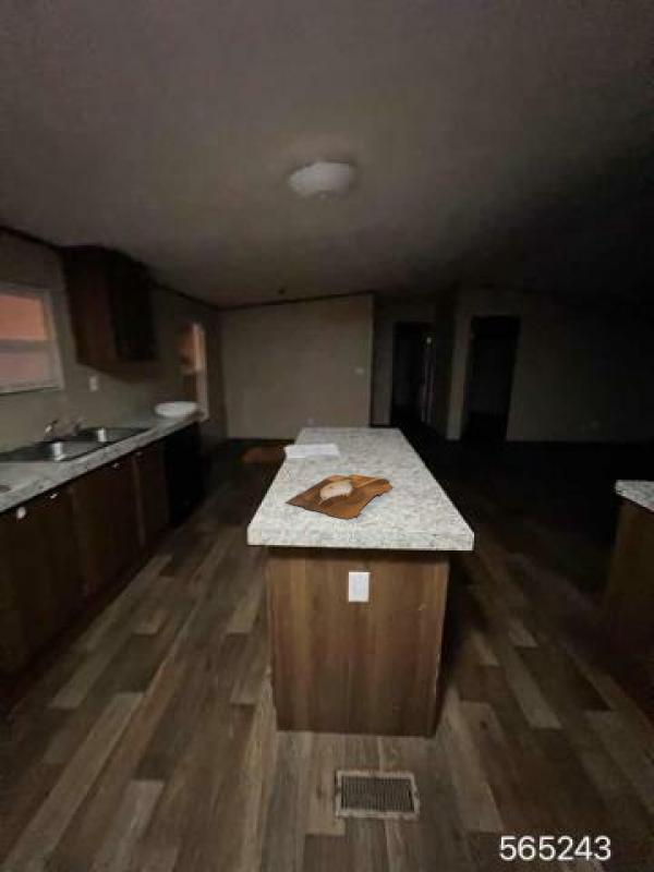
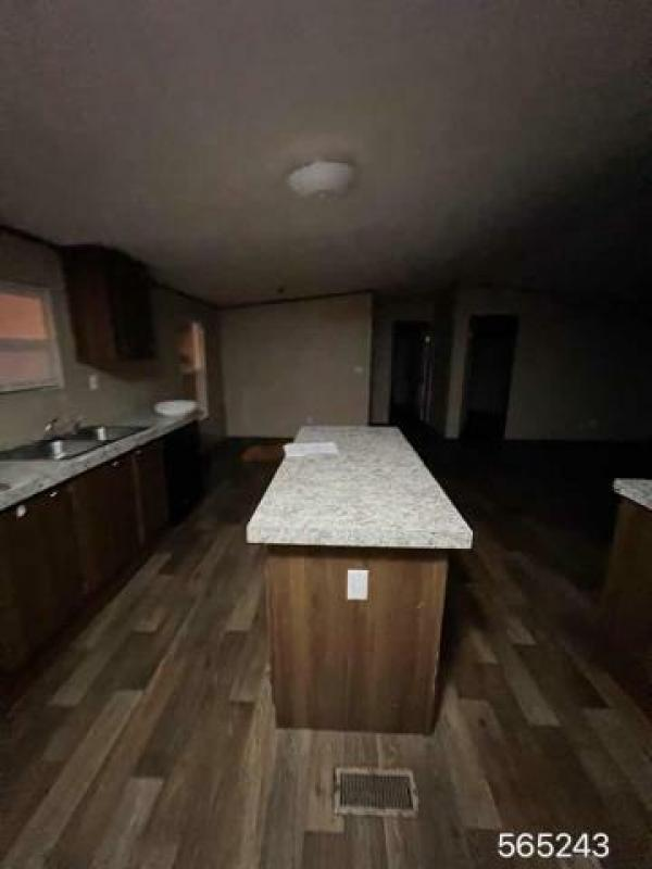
- cutting board [283,473,395,520]
